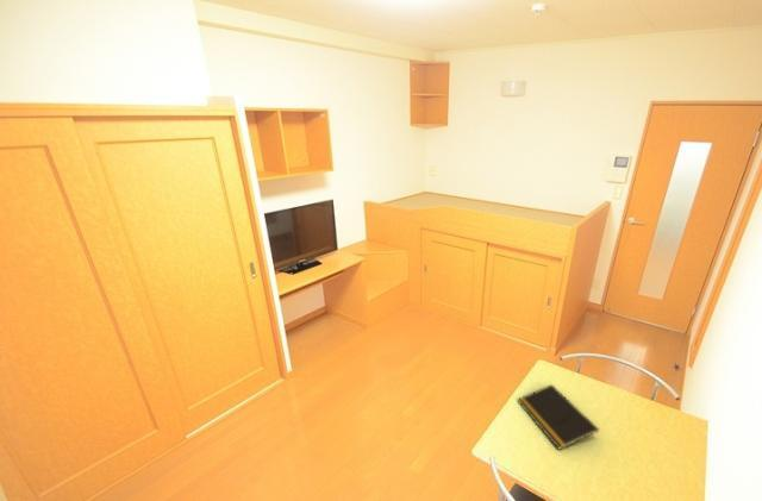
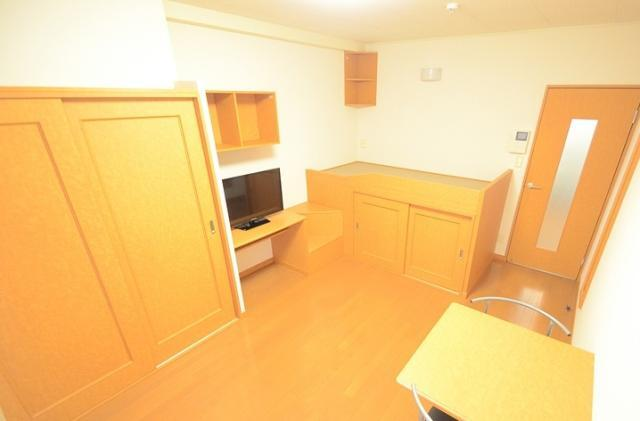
- notepad [516,383,600,451]
